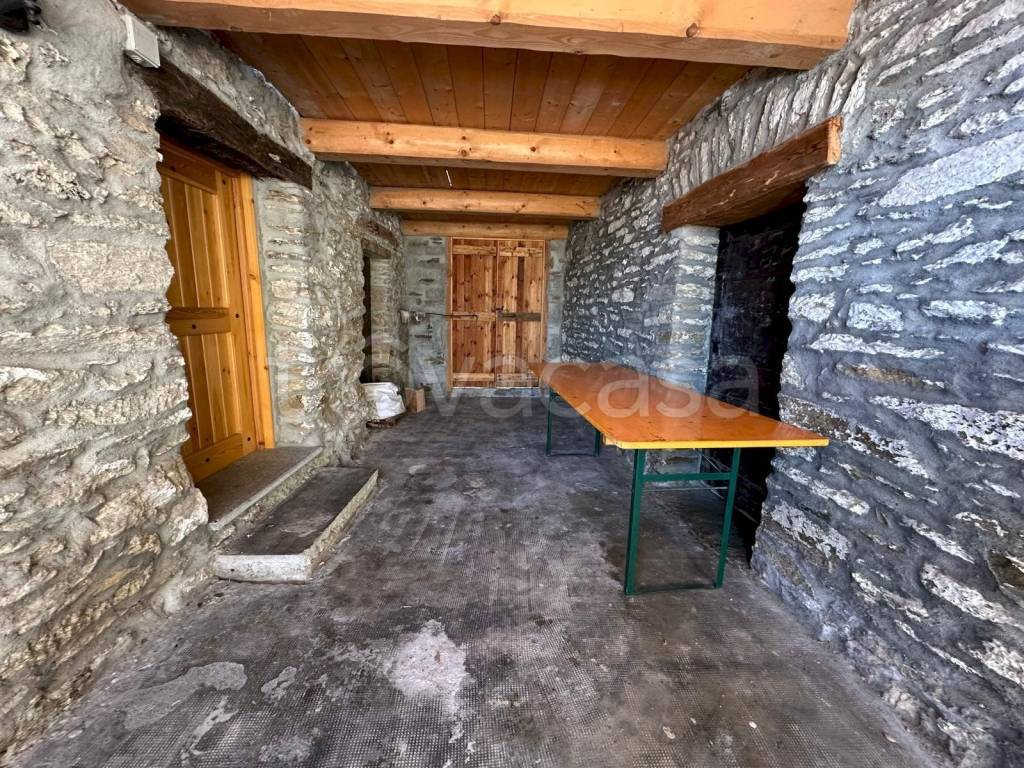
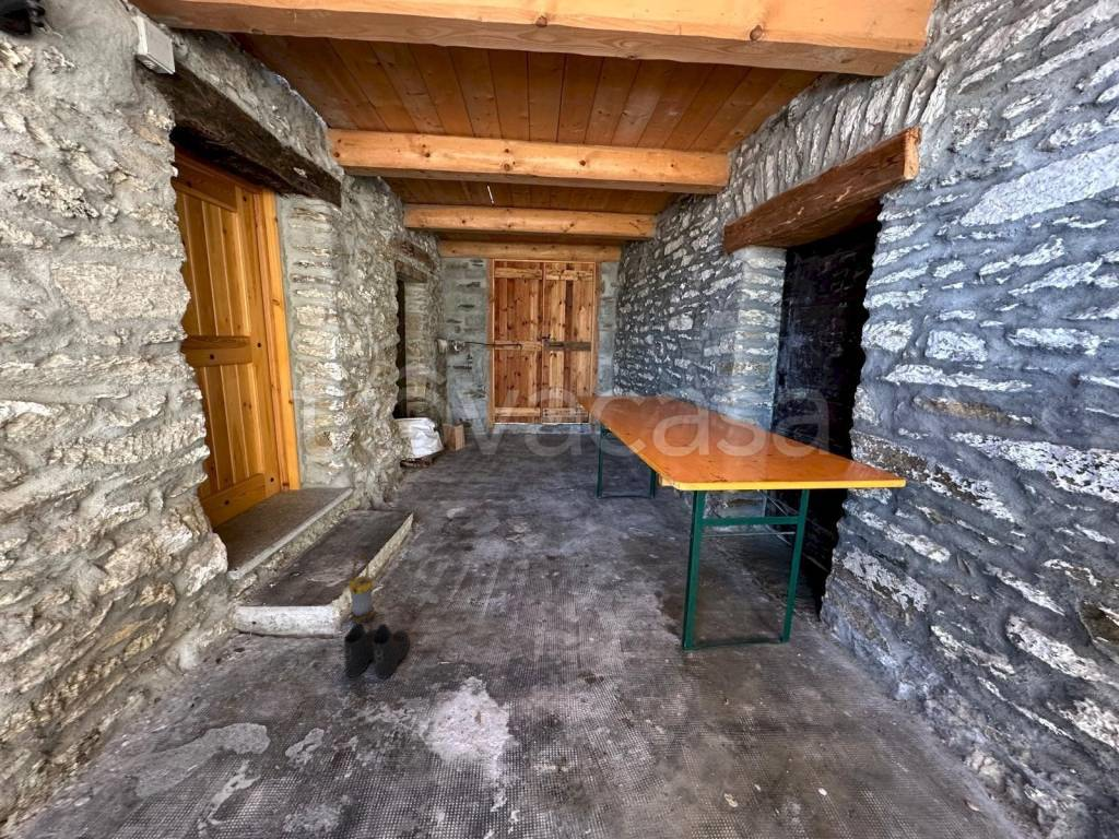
+ boots [343,623,411,680]
+ lantern [348,554,376,624]
